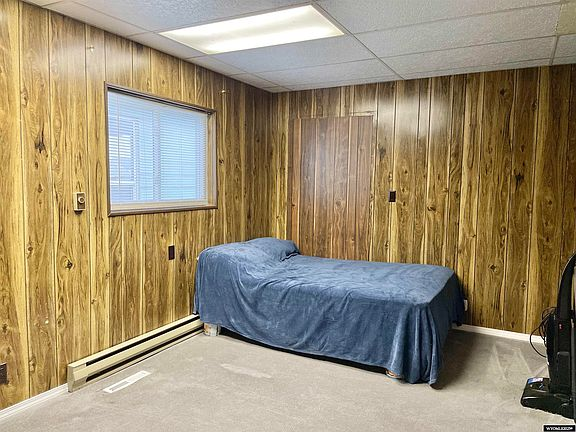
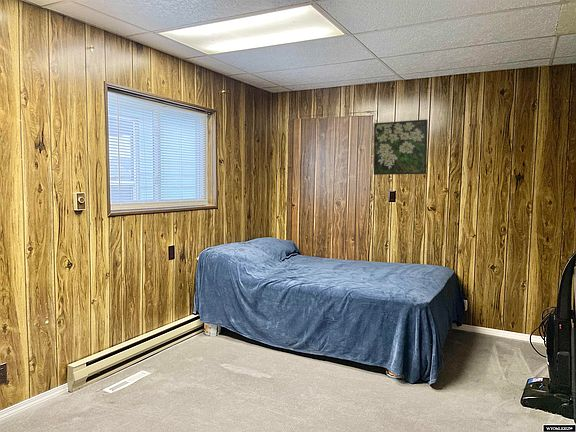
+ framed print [373,118,429,176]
